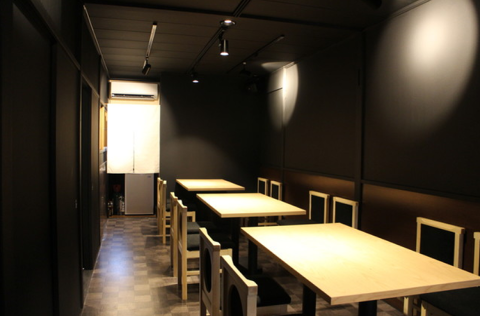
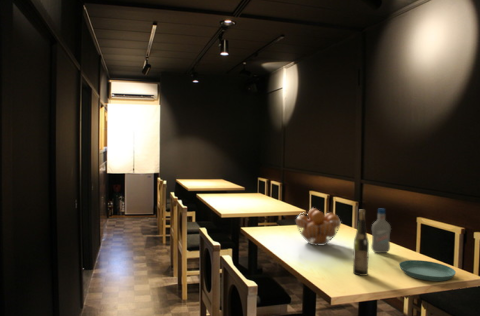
+ wine bottle [352,209,370,277]
+ fruit basket [294,207,342,246]
+ saucer [398,259,457,282]
+ bottle [370,208,392,254]
